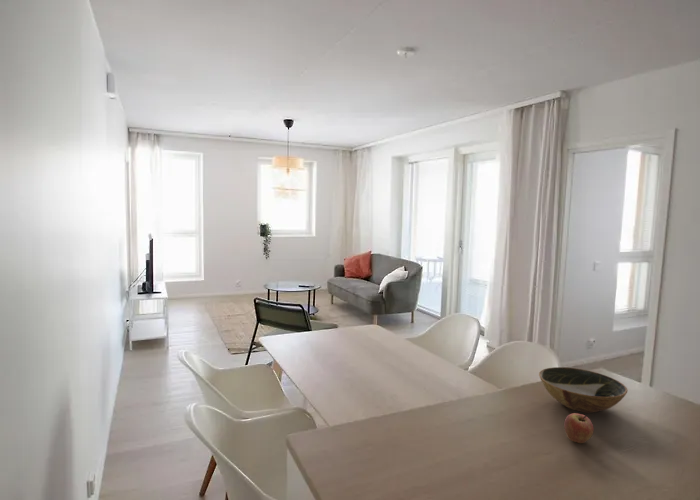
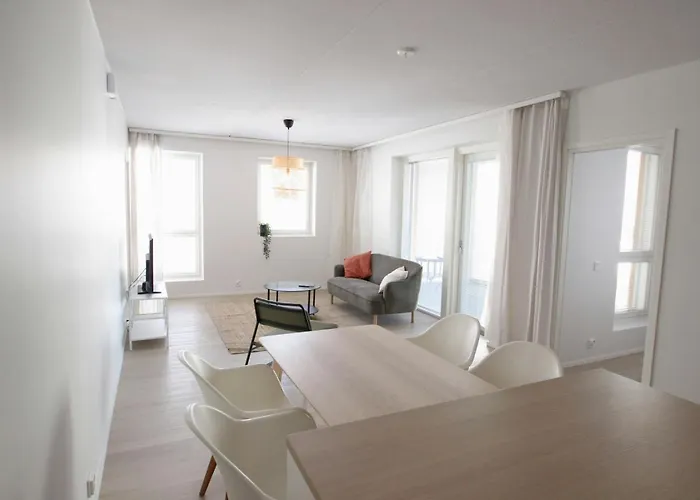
- bowl [538,366,629,414]
- fruit [563,412,594,444]
